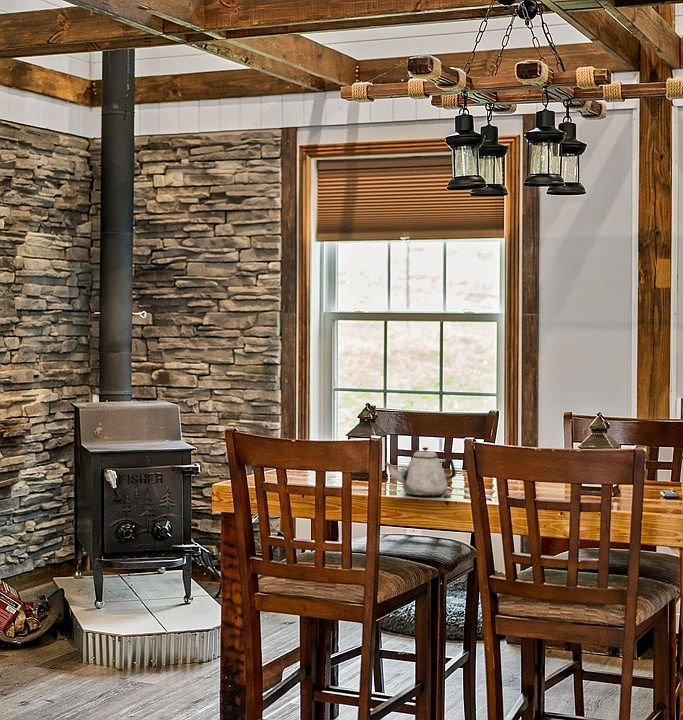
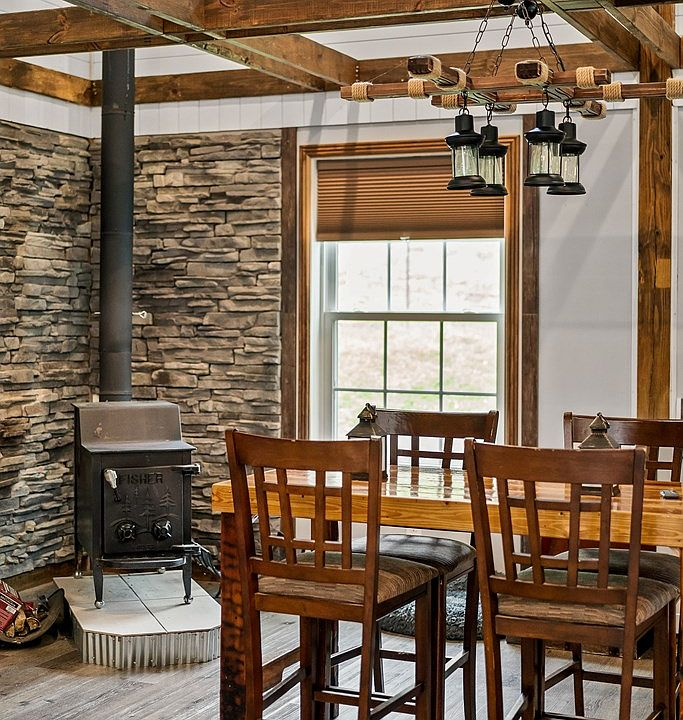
- teapot [384,446,457,497]
